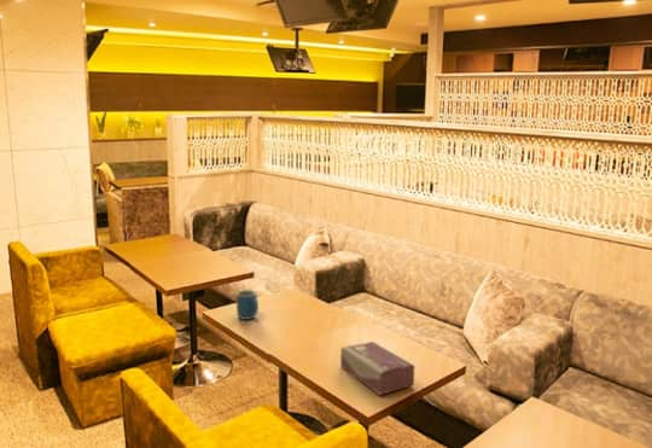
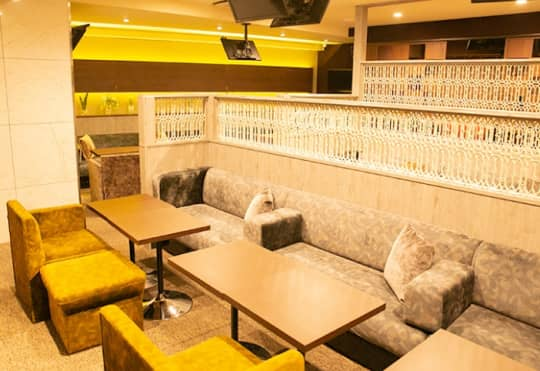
- mug [235,289,260,321]
- tissue box [339,341,415,396]
